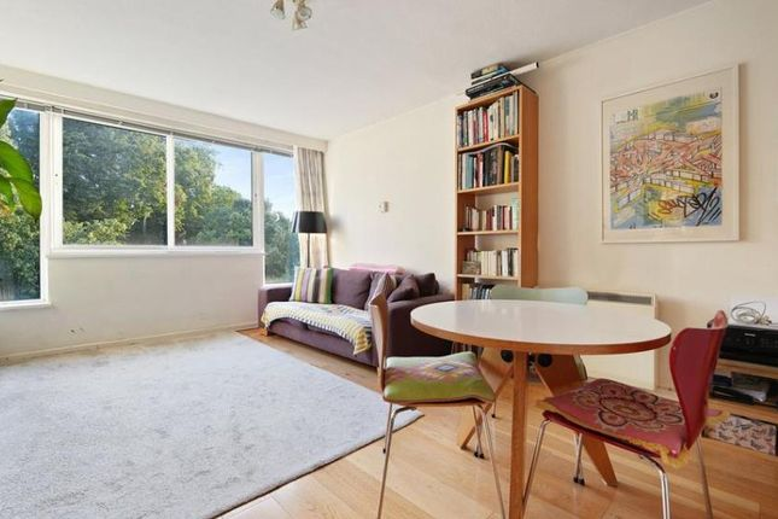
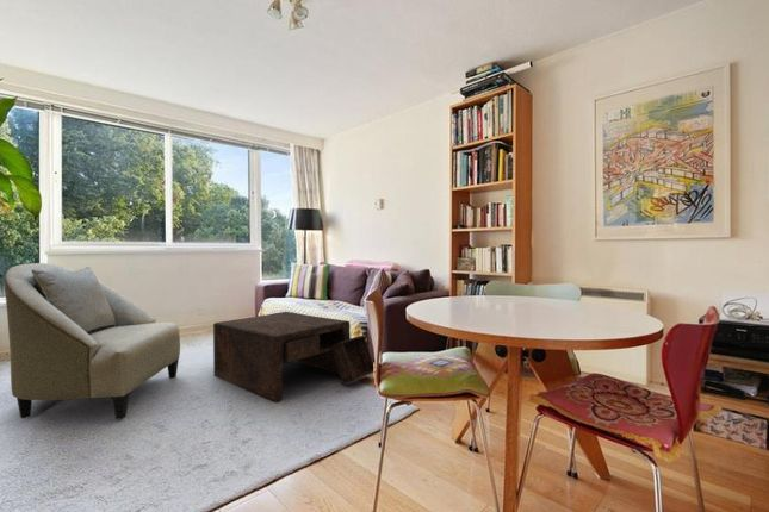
+ coffee table [212,311,374,402]
+ armchair [4,262,181,420]
